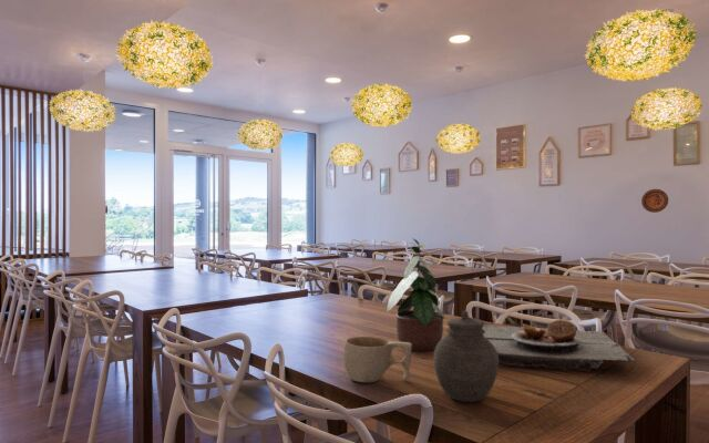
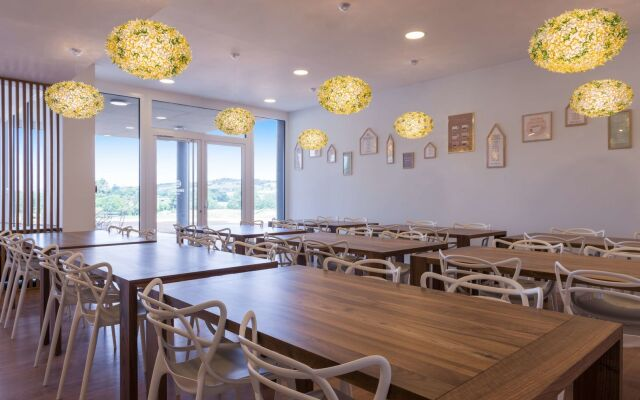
- cup [342,336,412,383]
- plate [482,319,637,373]
- decorative plate [640,188,669,214]
- jar [432,310,500,403]
- potted plant [386,238,445,352]
